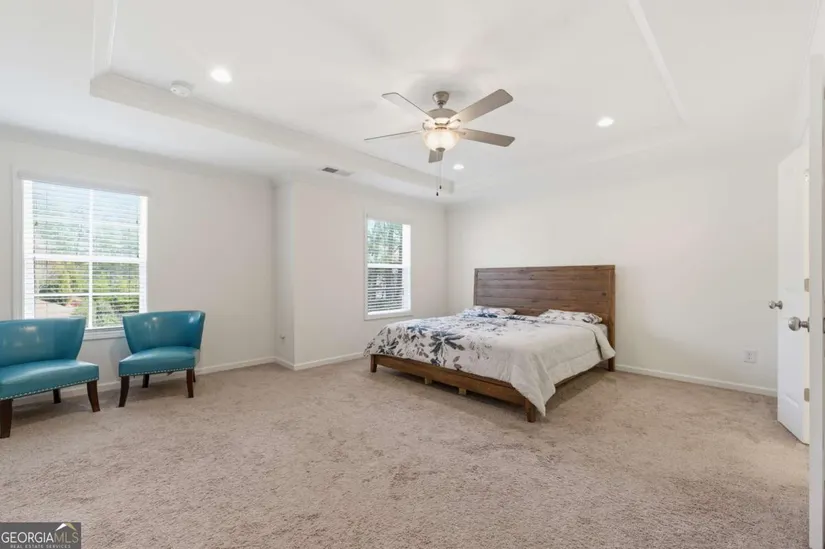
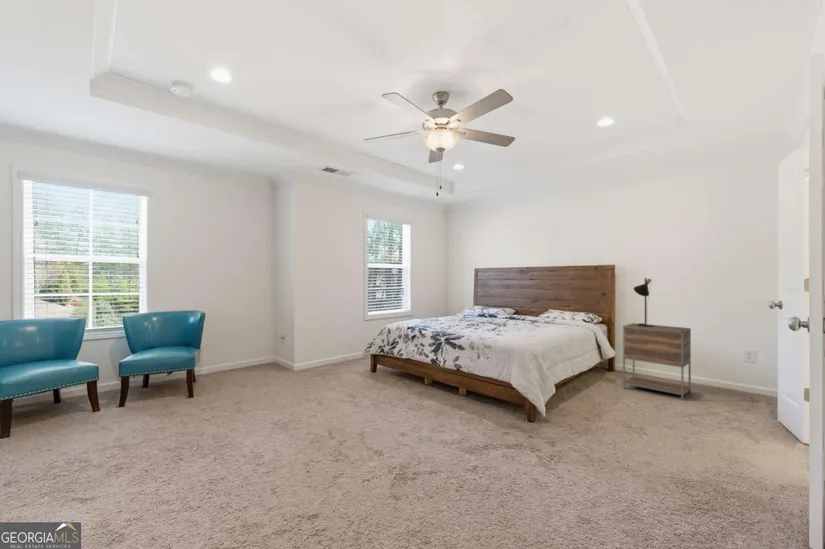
+ table lamp [633,277,654,327]
+ nightstand [622,322,692,401]
